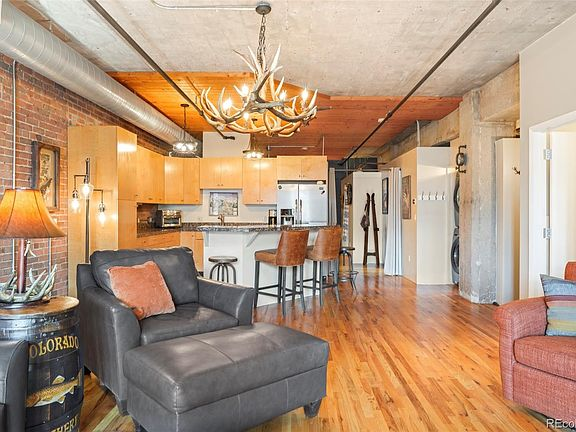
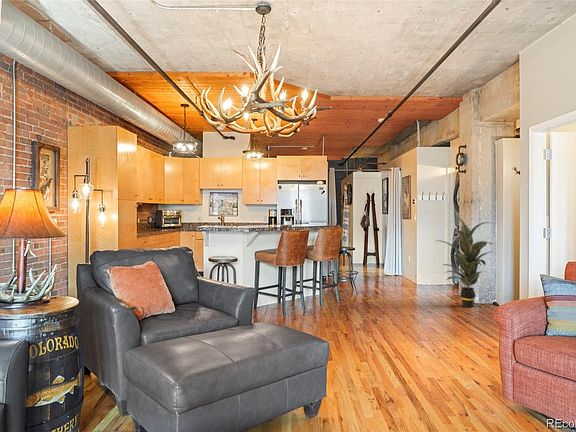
+ indoor plant [436,217,494,308]
